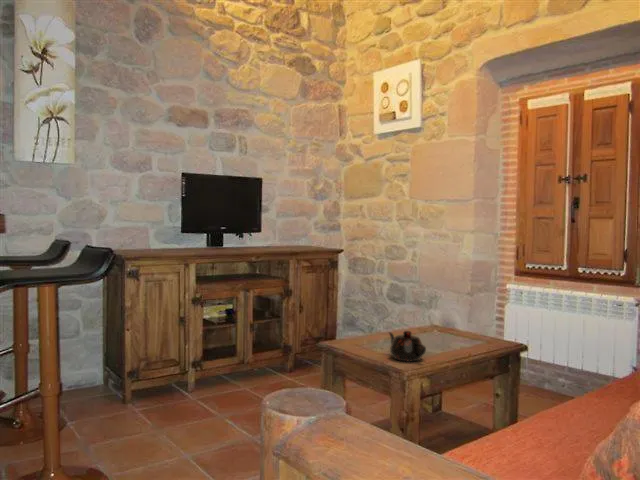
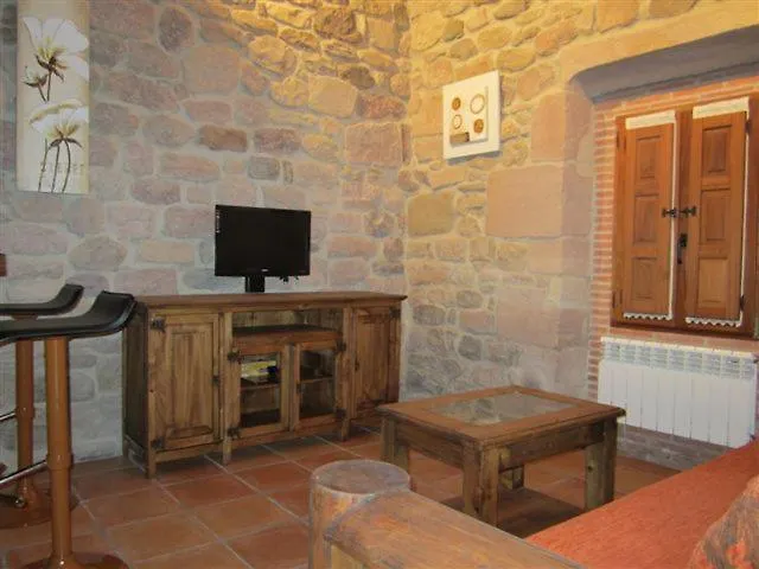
- teapot [387,330,427,363]
